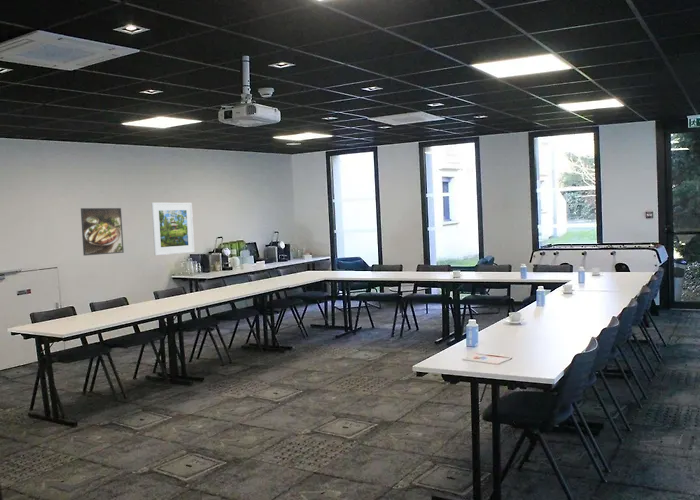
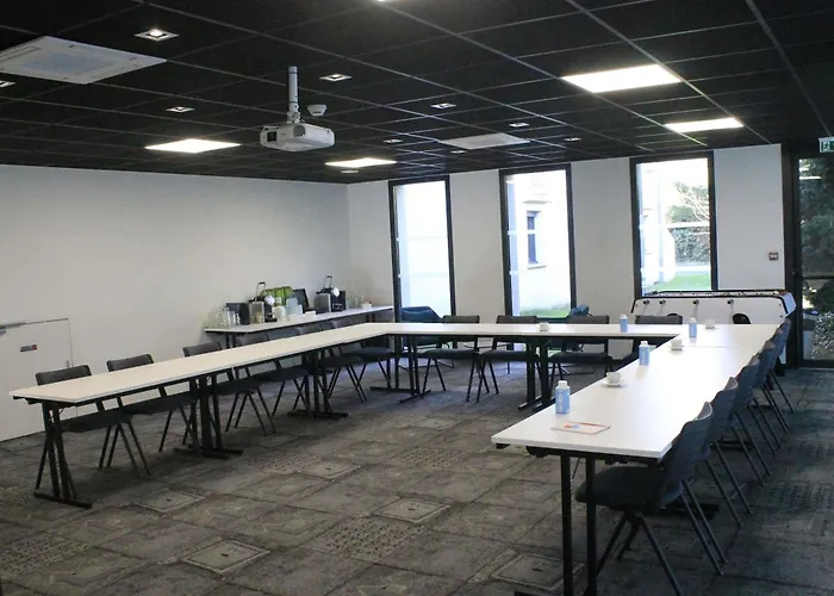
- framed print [151,202,195,256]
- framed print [80,207,125,257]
